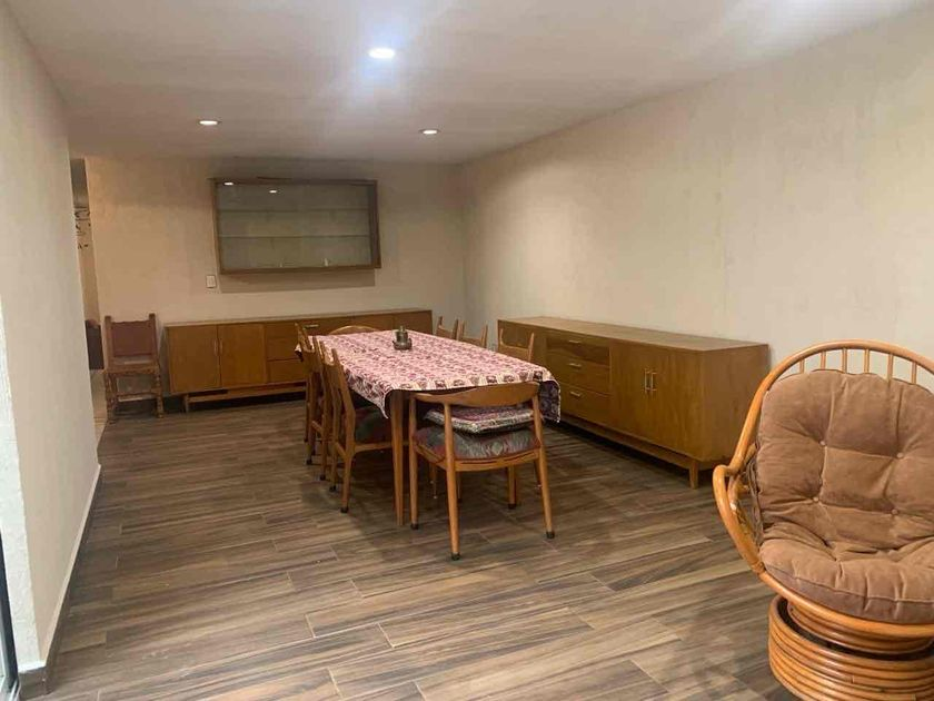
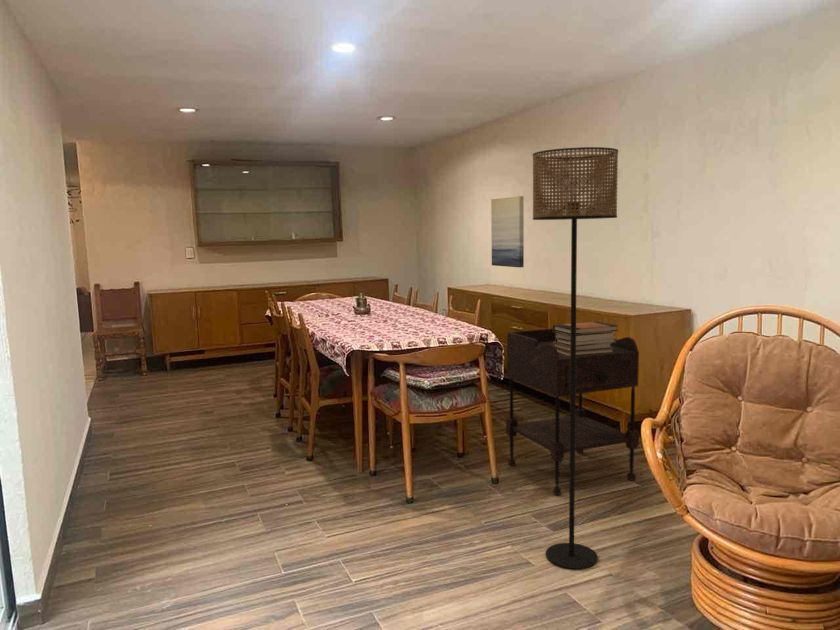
+ book stack [552,321,619,356]
+ floor lamp [532,146,619,570]
+ wall art [490,195,525,268]
+ side table [505,327,640,496]
